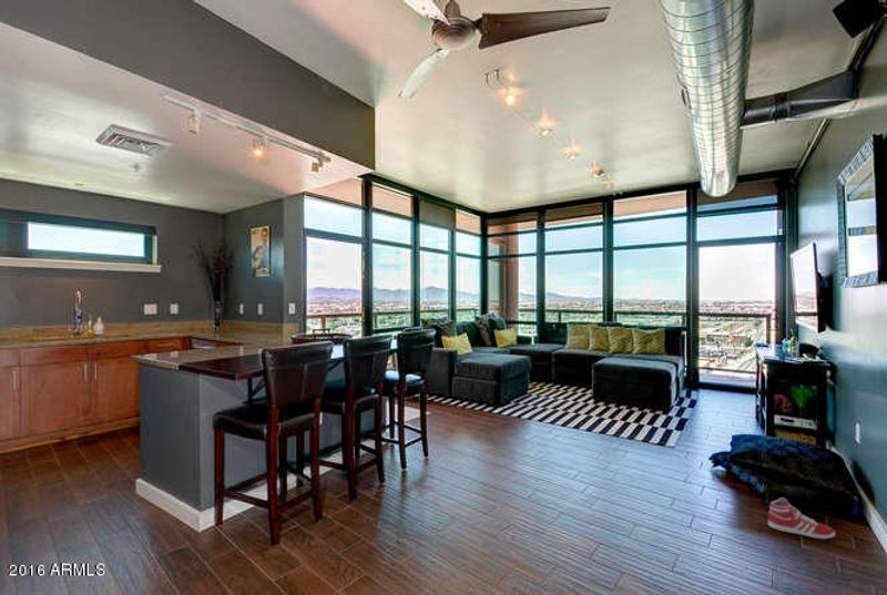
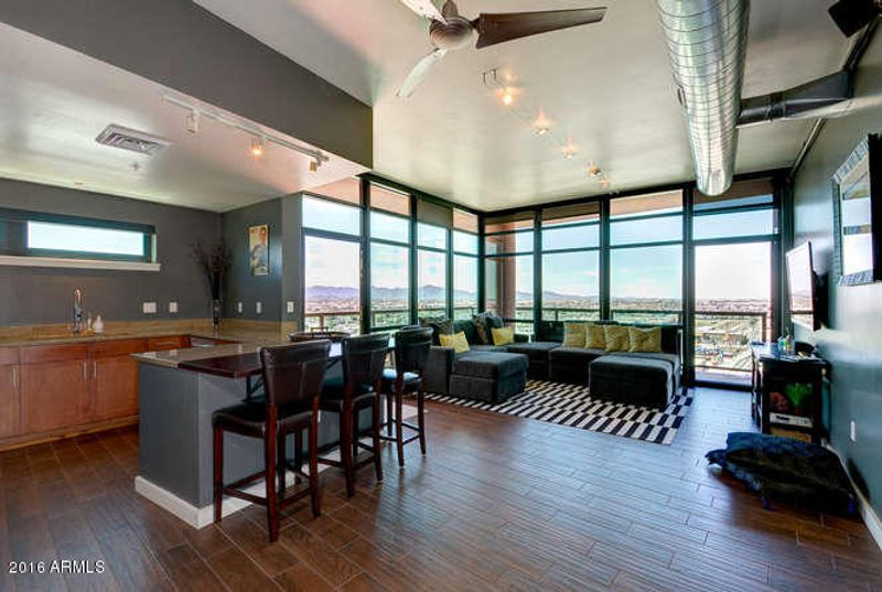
- sneaker [767,496,836,541]
